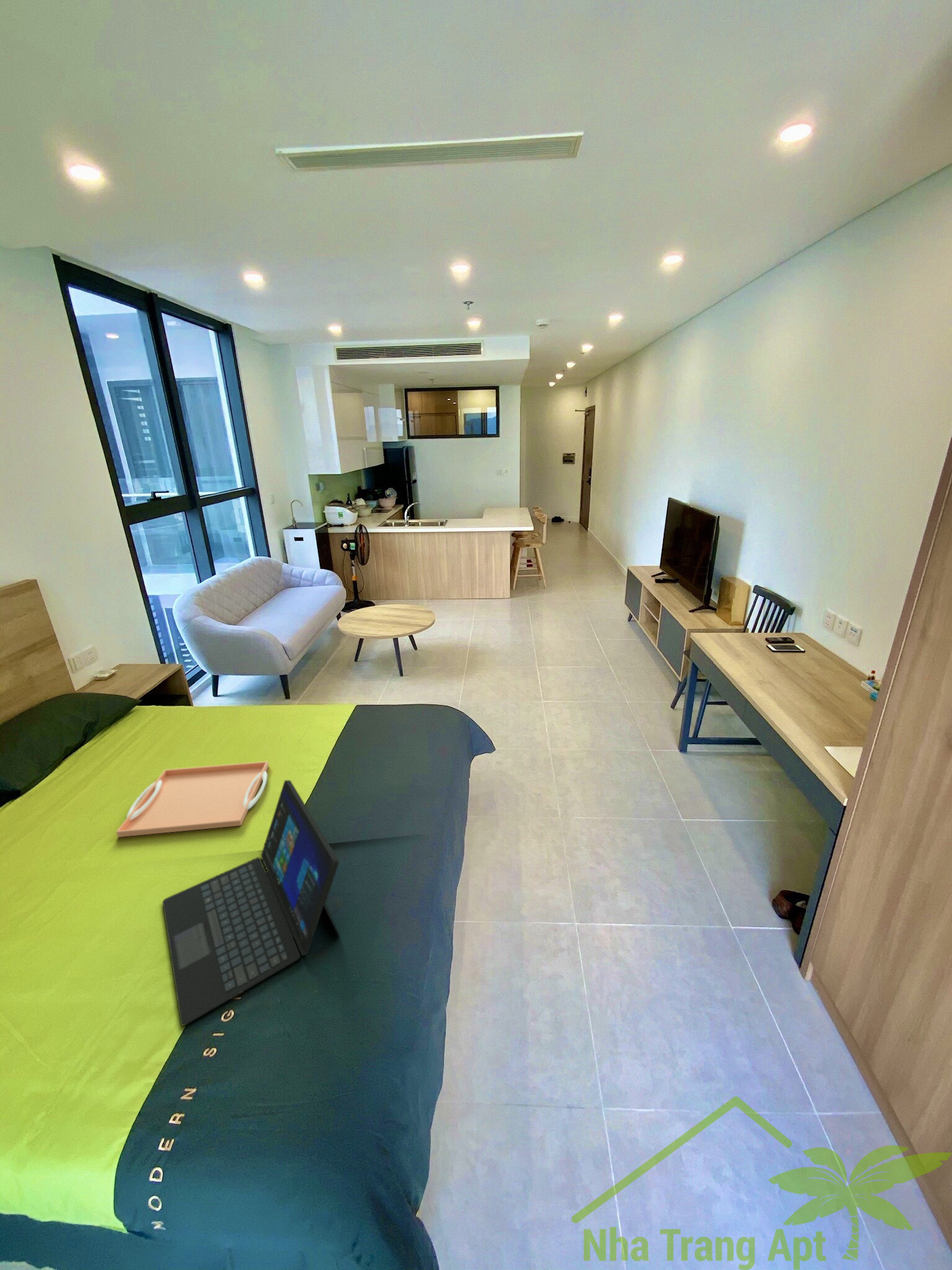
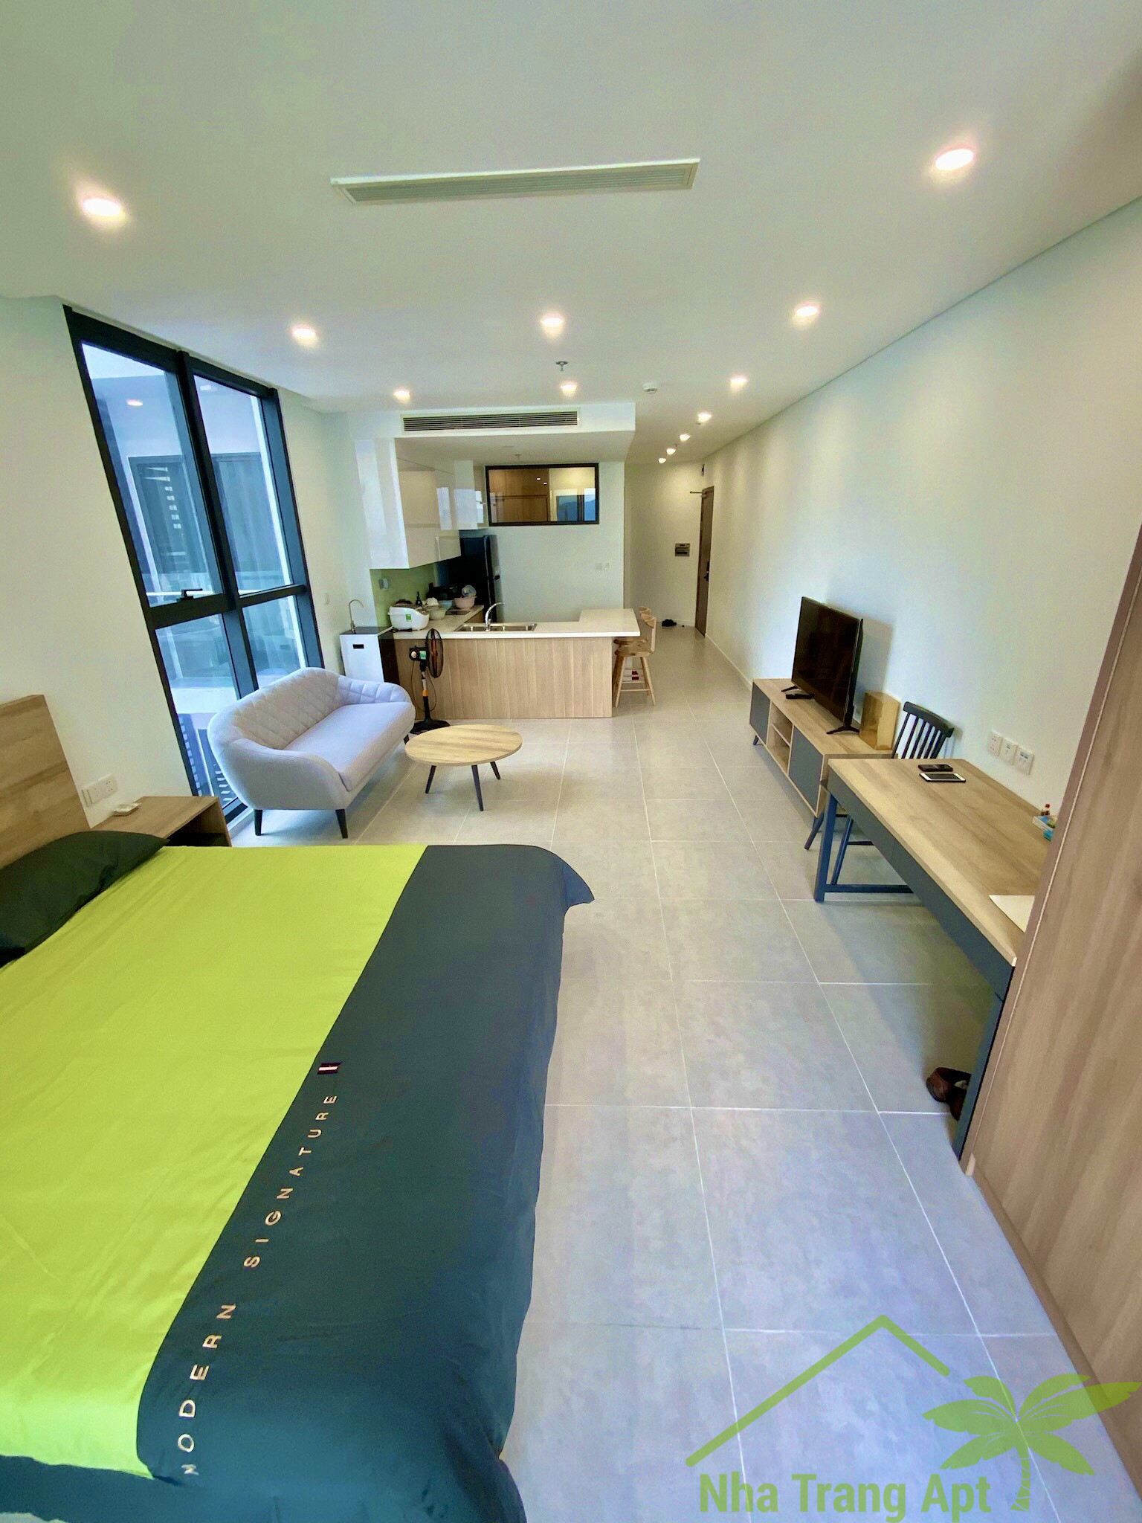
- laptop [162,779,340,1026]
- serving tray [115,761,270,838]
